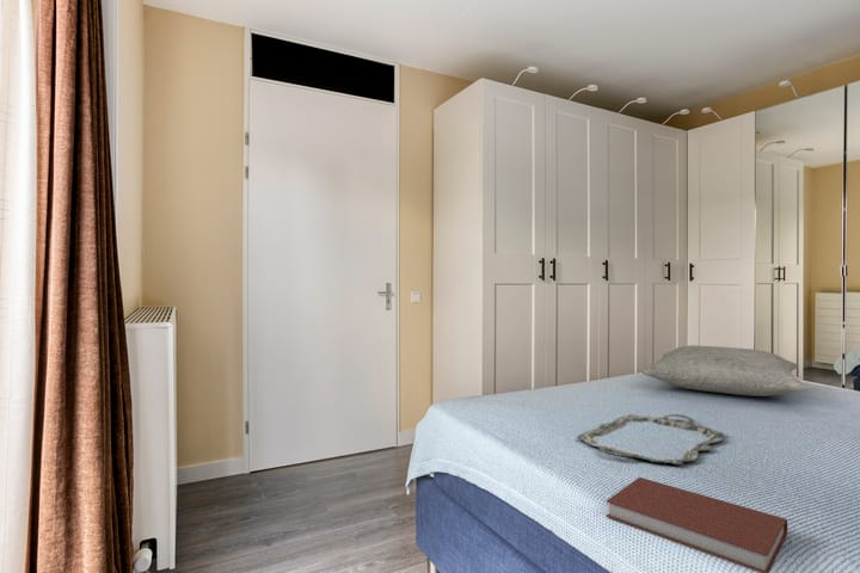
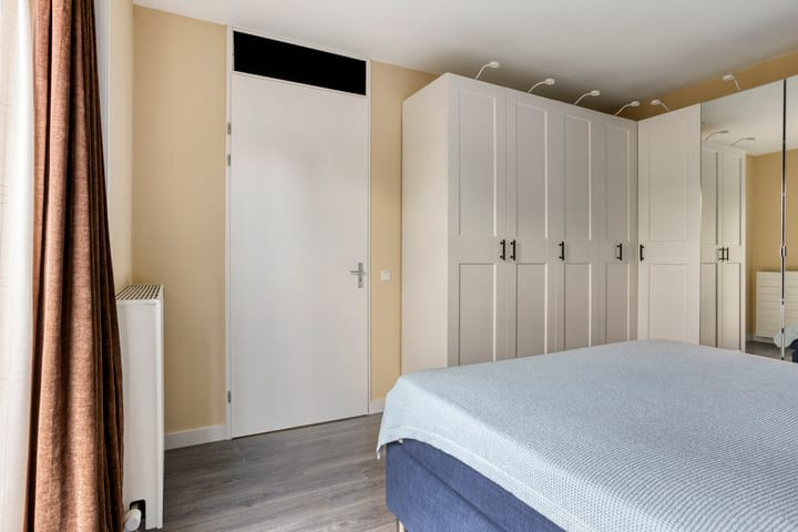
- pillow [640,344,809,398]
- book [604,476,788,573]
- serving tray [576,413,726,466]
